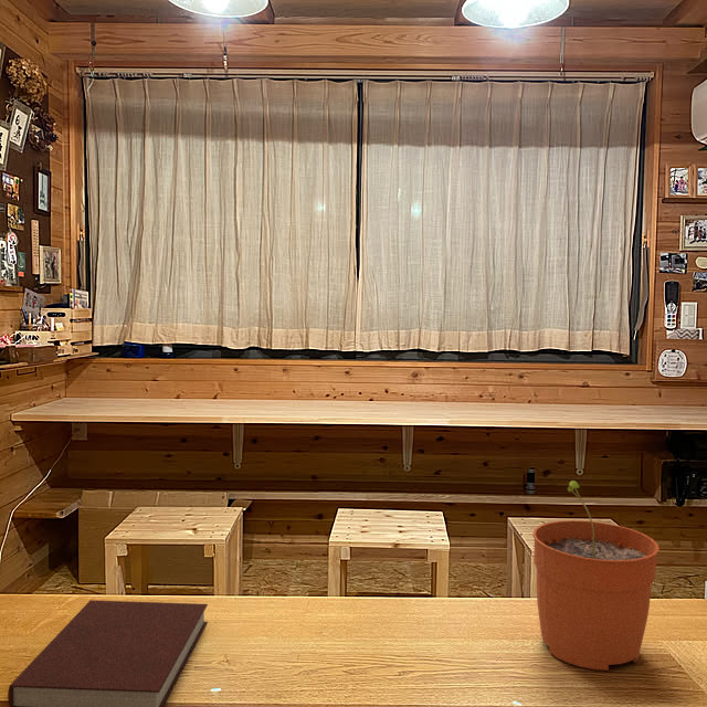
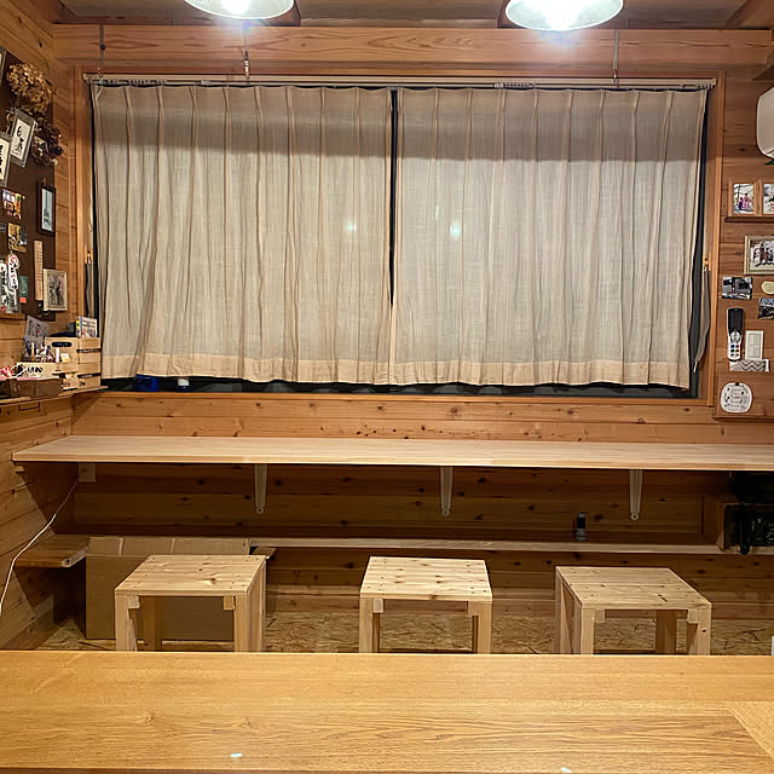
- notebook [7,599,209,707]
- plant pot [531,479,661,672]
